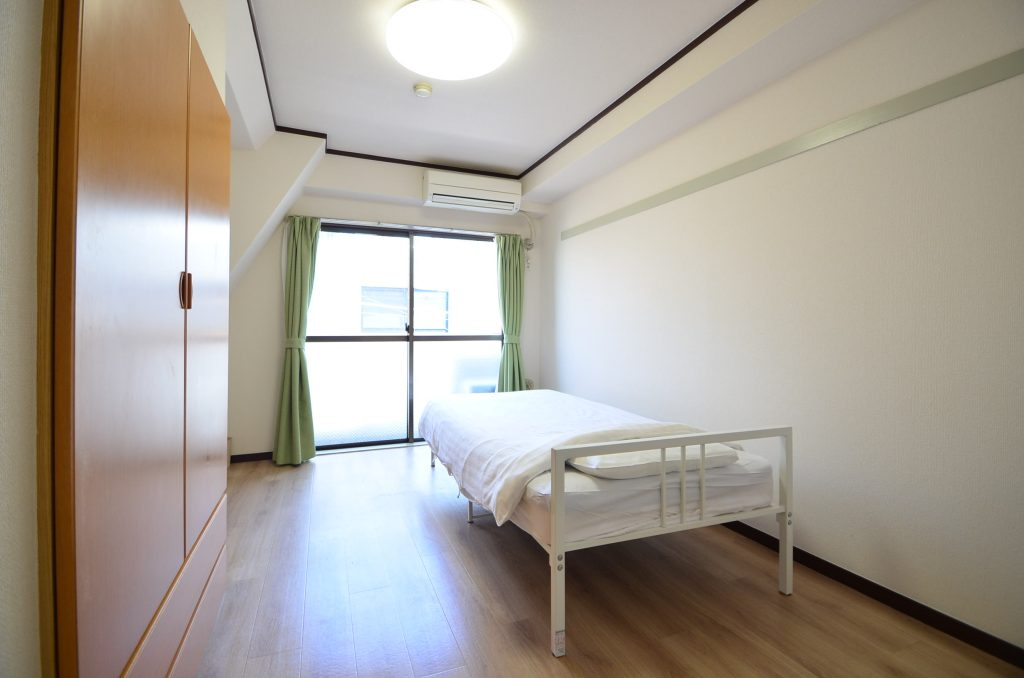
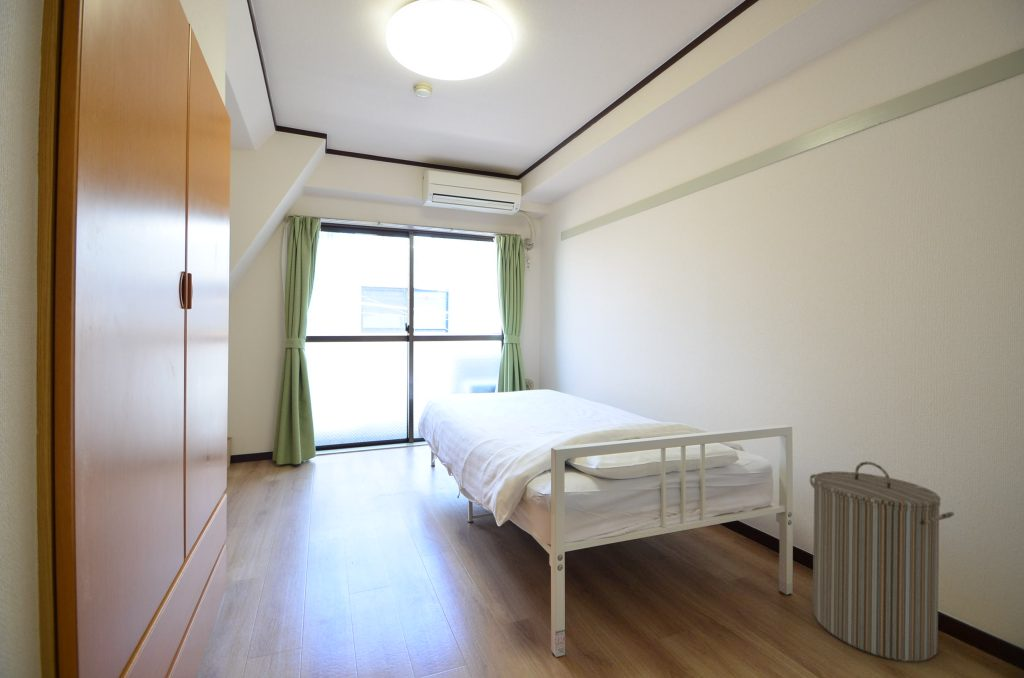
+ laundry hamper [809,461,955,663]
